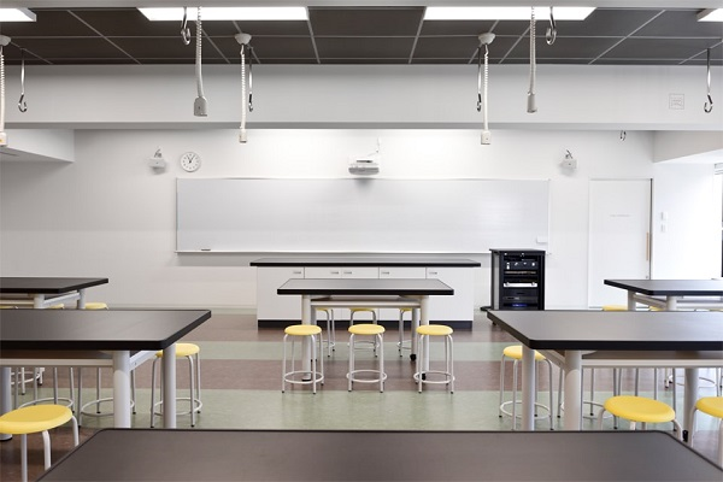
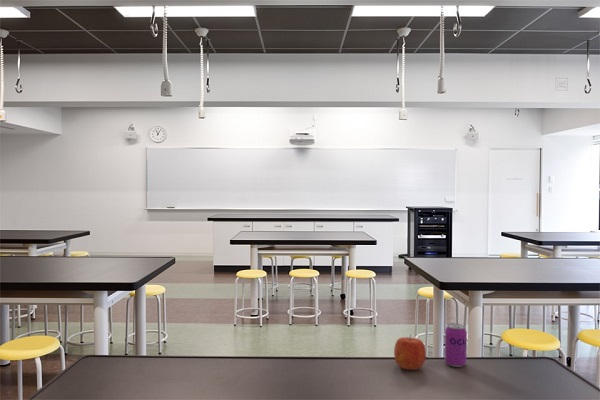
+ apple [393,333,427,371]
+ beverage can [444,322,468,368]
